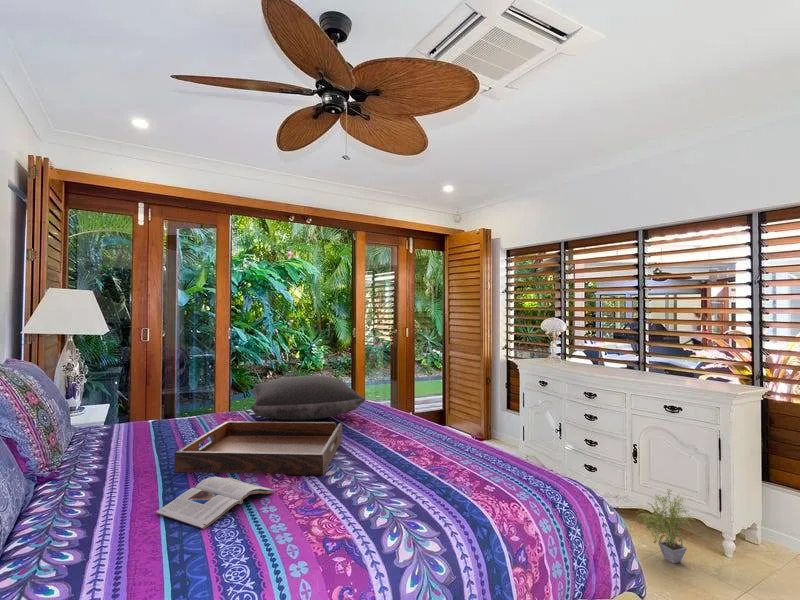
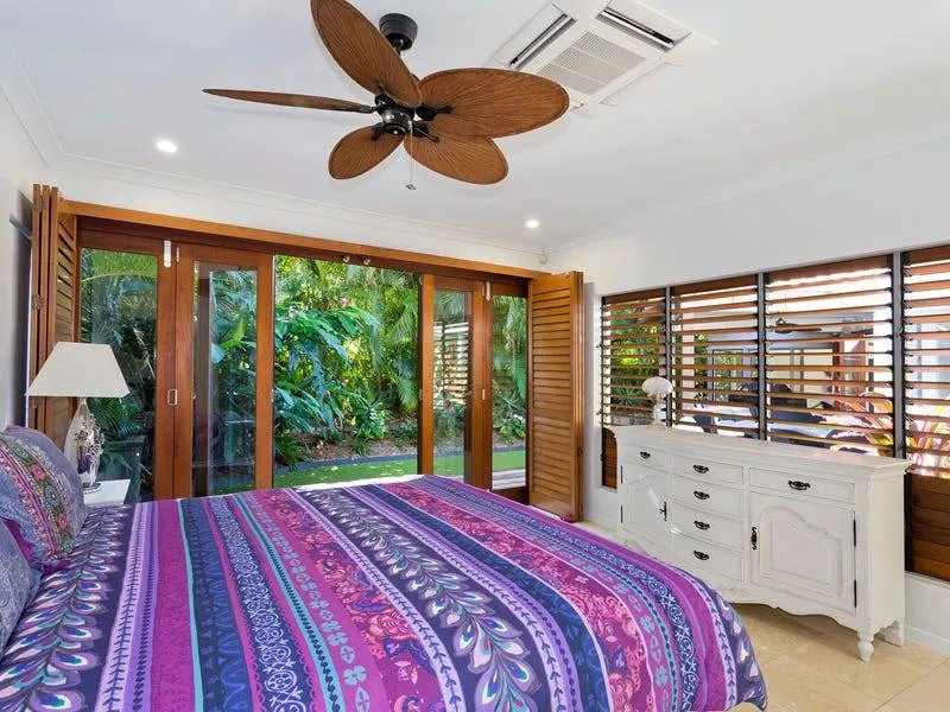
- serving tray [173,420,343,476]
- magazine [155,476,275,530]
- potted plant [636,488,698,564]
- pillow [250,375,366,422]
